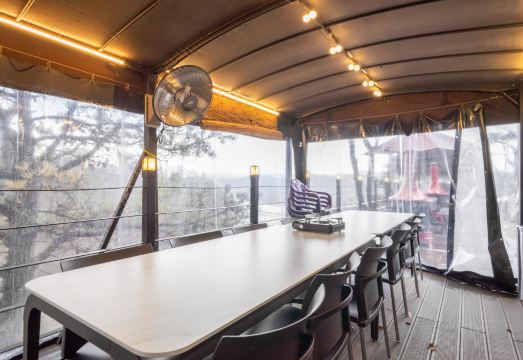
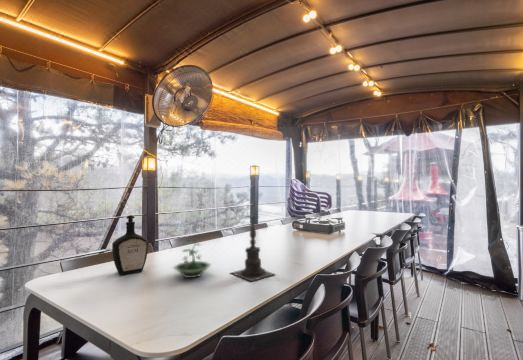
+ candle holder [230,211,276,282]
+ bottle [111,214,149,276]
+ terrarium [171,237,213,279]
